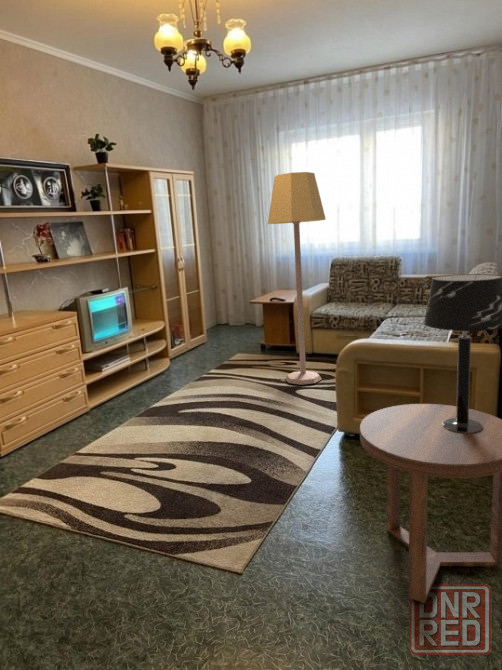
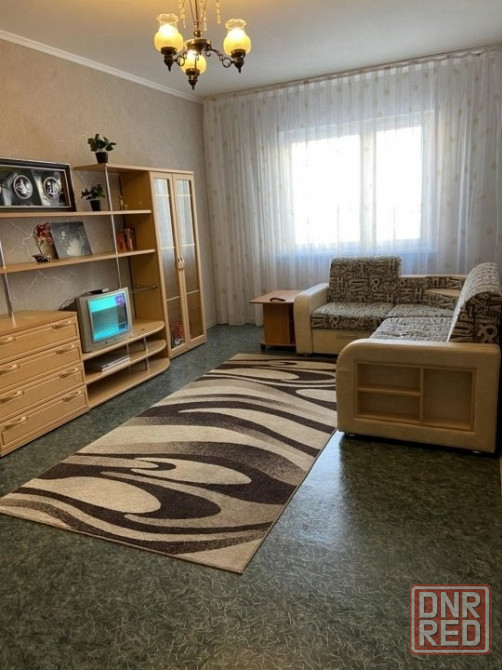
- lamp [267,171,327,386]
- table lamp [423,273,502,433]
- side table [359,403,502,604]
